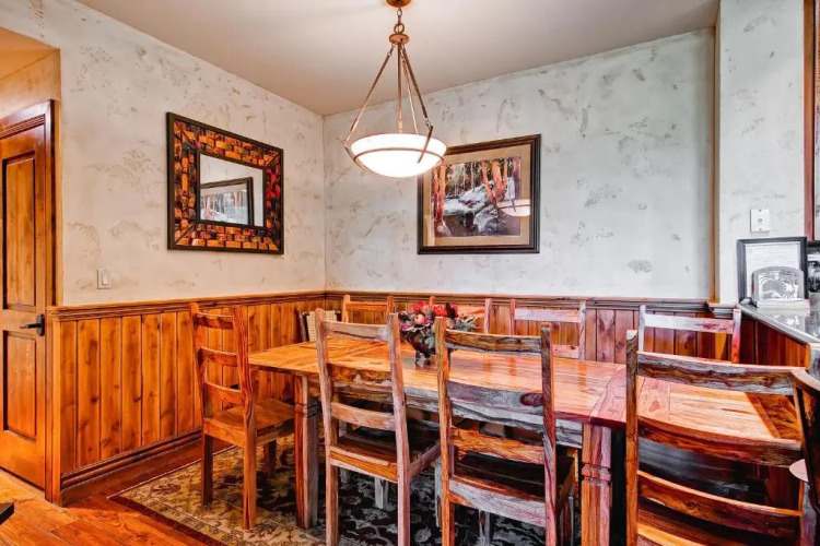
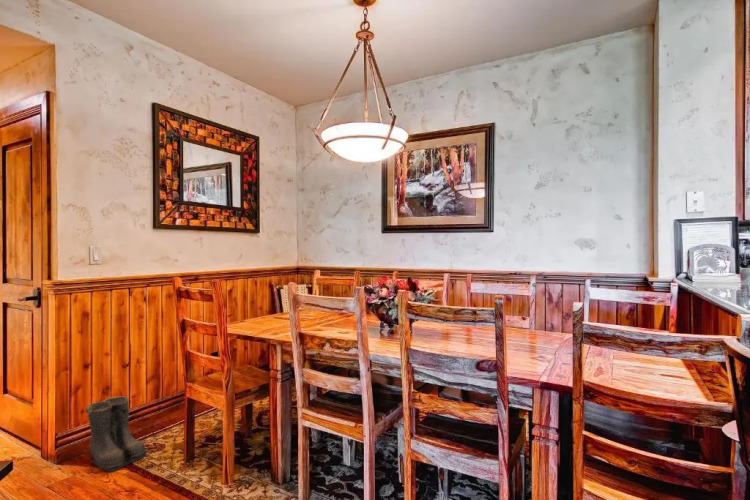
+ boots [85,395,151,473]
